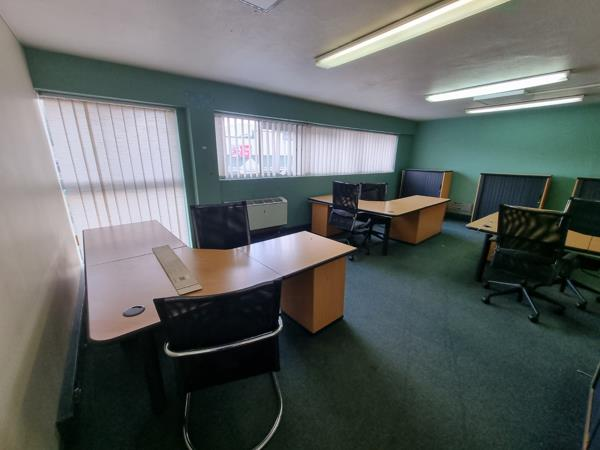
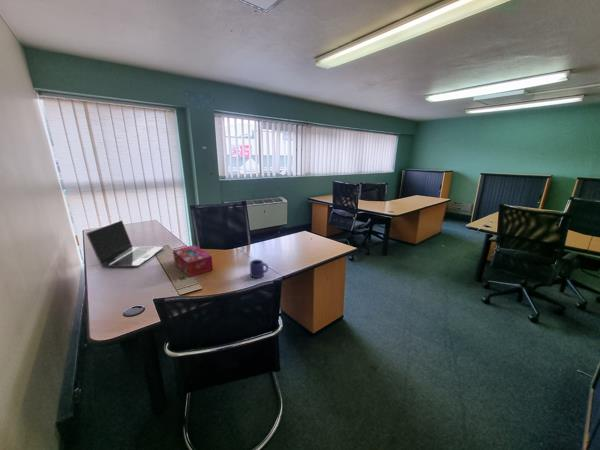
+ mug [249,259,269,279]
+ tissue box [172,244,214,278]
+ laptop [85,219,164,268]
